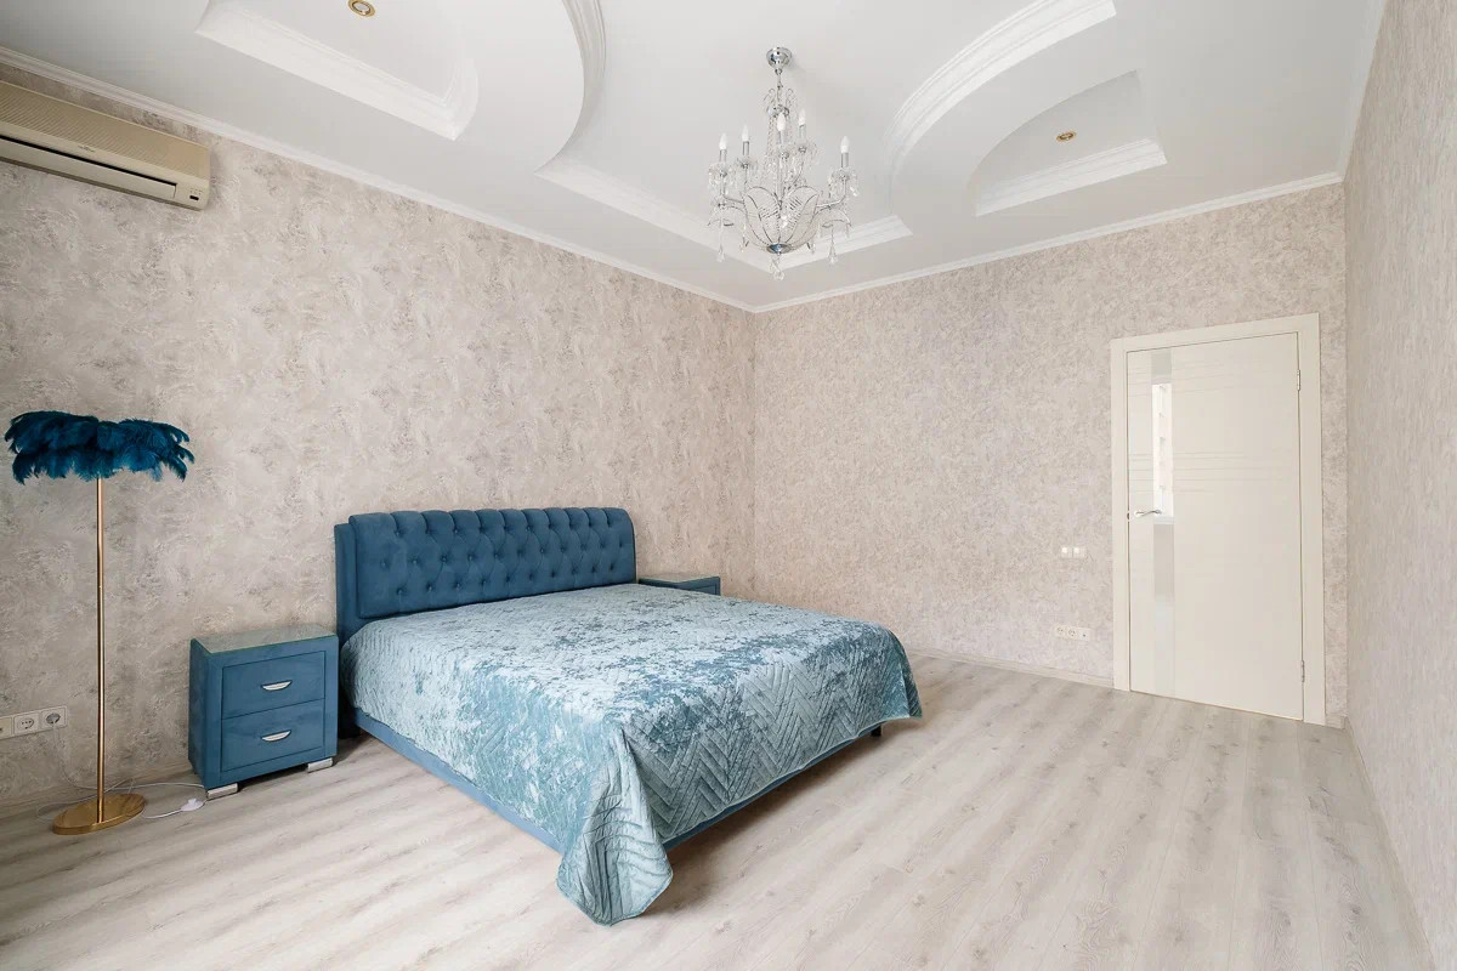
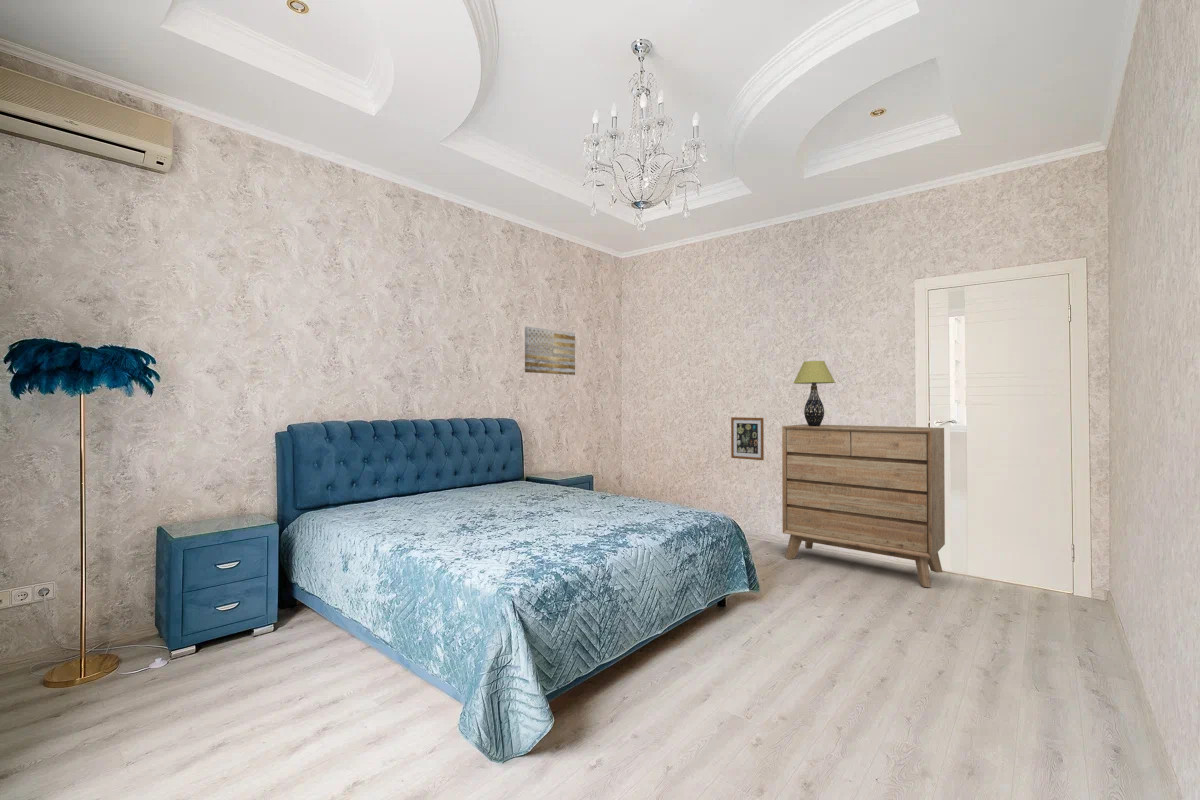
+ wall art [730,416,765,461]
+ wall art [524,326,576,376]
+ table lamp [793,360,836,426]
+ dresser [781,423,946,588]
